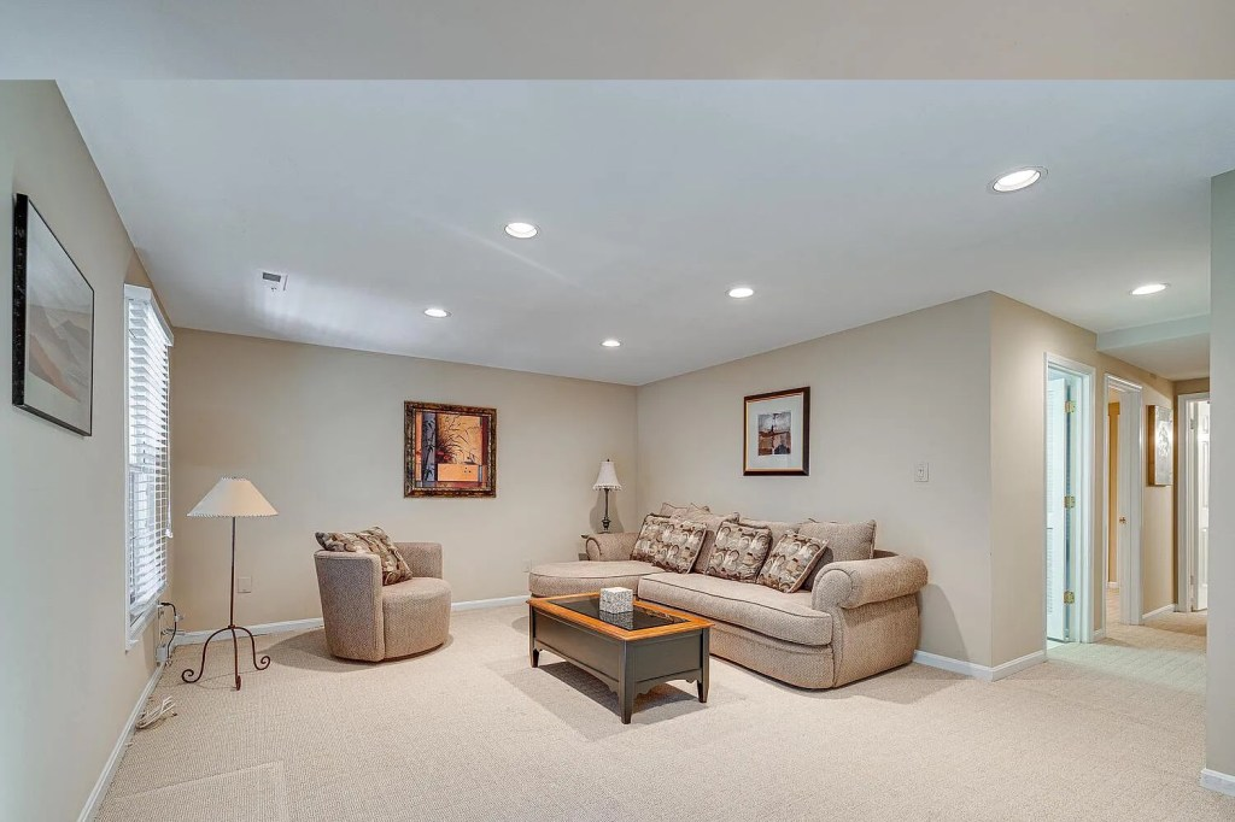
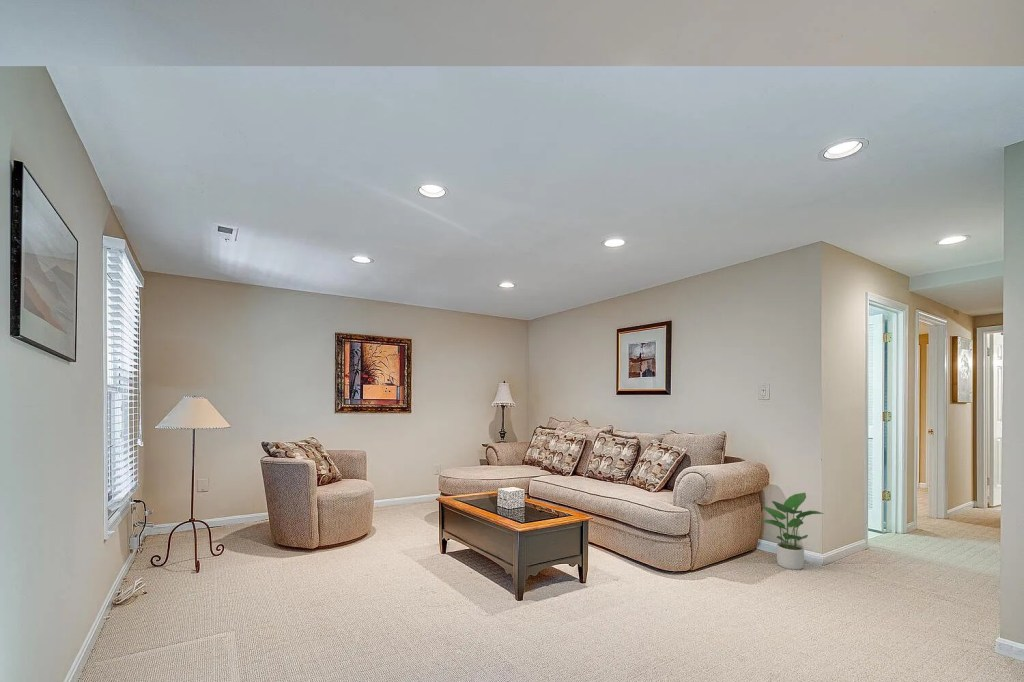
+ potted plant [759,492,825,571]
